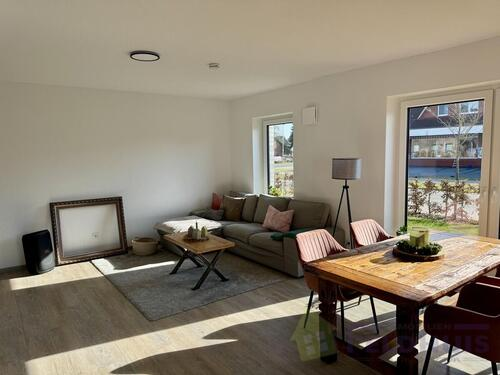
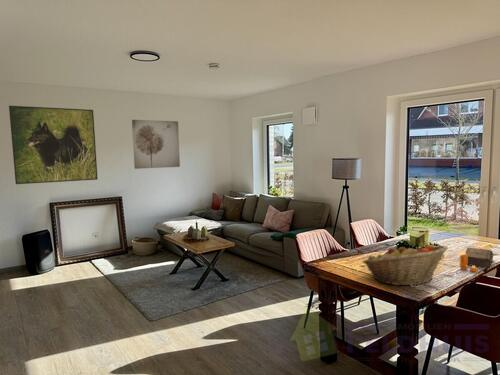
+ book [464,247,494,269]
+ wall art [131,119,181,170]
+ fruit basket [361,244,449,286]
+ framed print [8,105,99,185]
+ pepper shaker [459,252,479,273]
